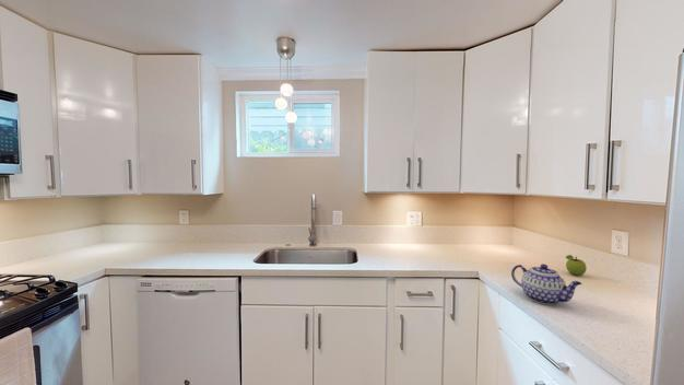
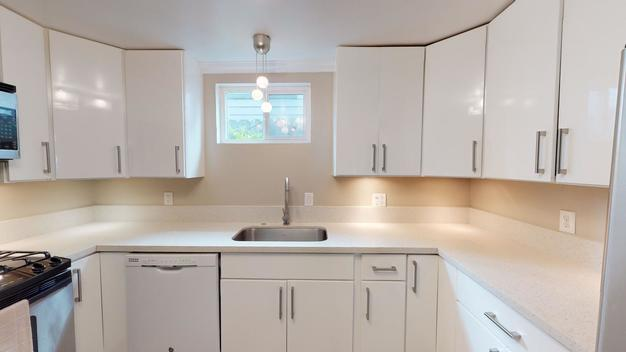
- fruit [565,254,588,277]
- teapot [510,262,583,306]
